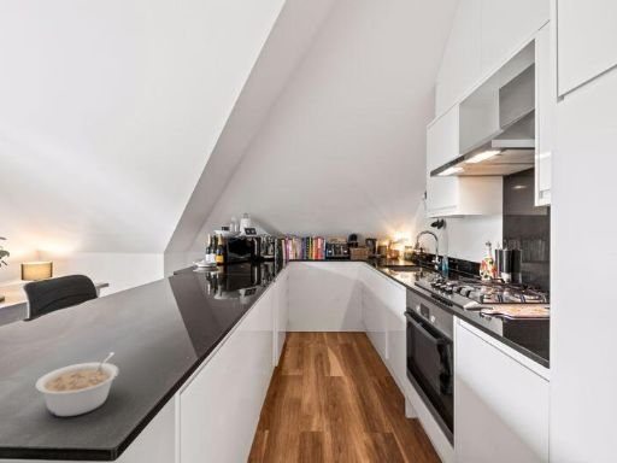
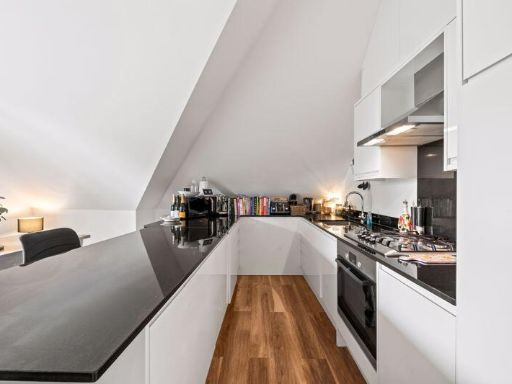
- legume [35,351,121,417]
